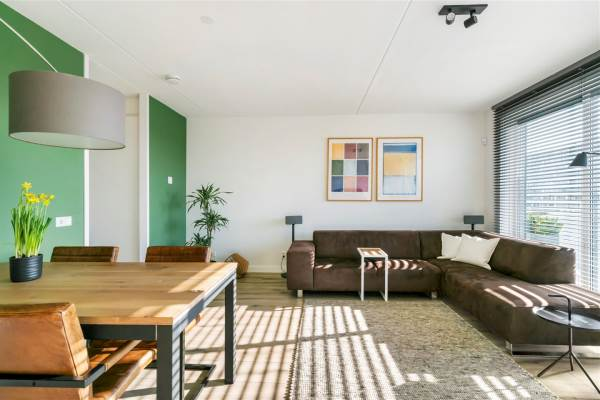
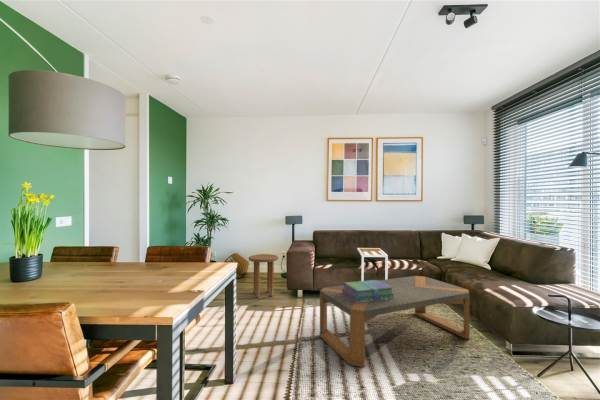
+ stack of books [342,279,394,303]
+ side table [248,253,279,299]
+ coffee table [319,275,470,368]
